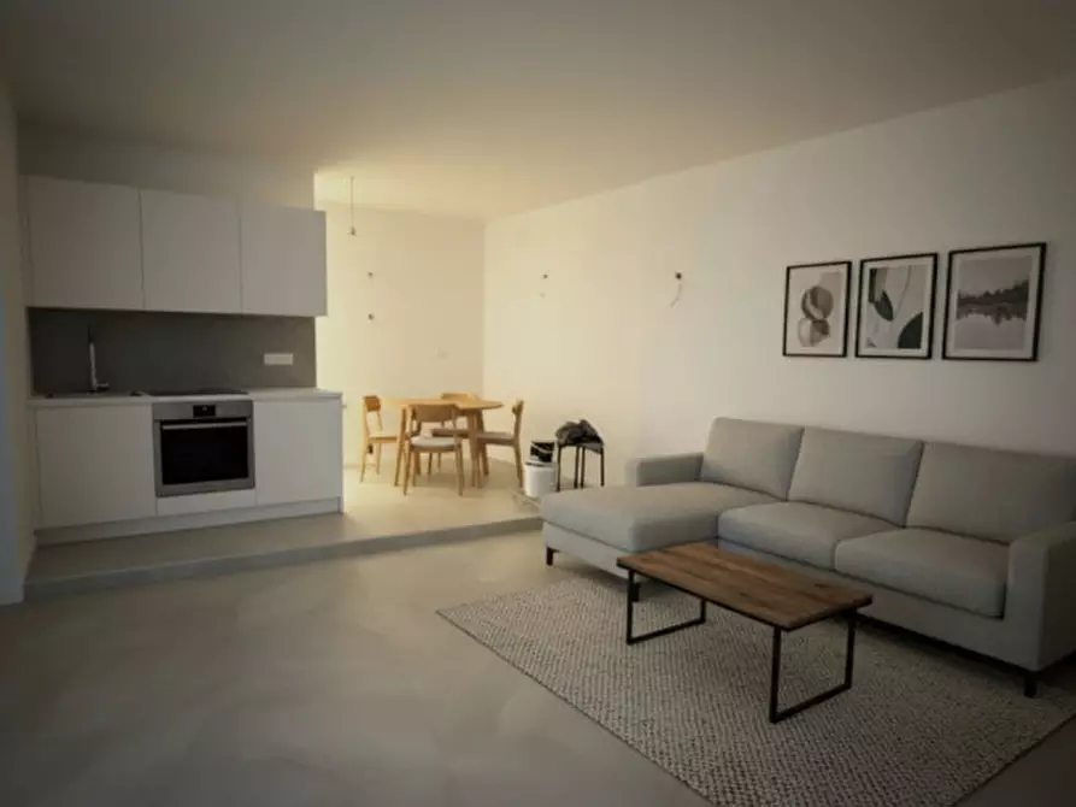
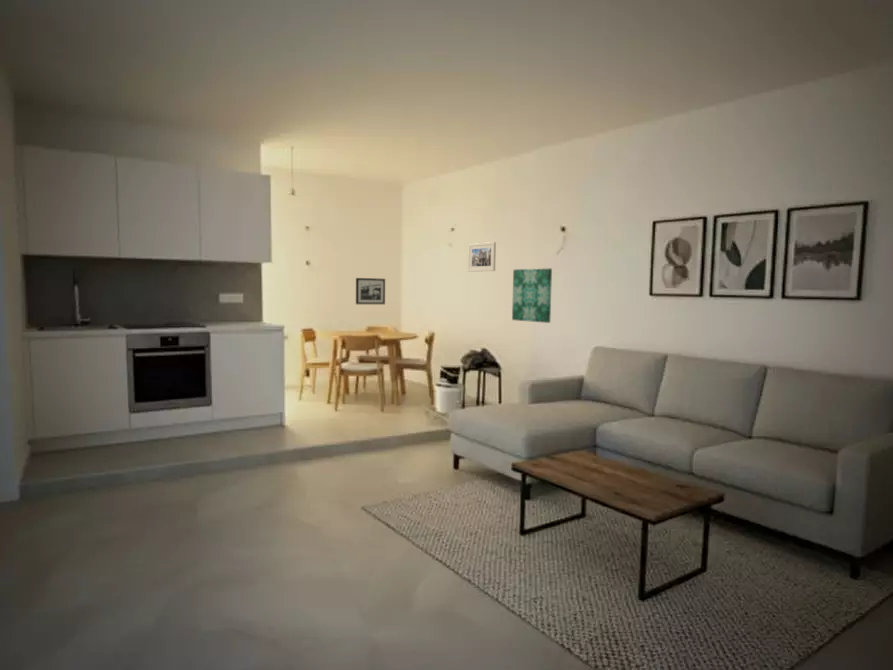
+ wall art [511,267,553,324]
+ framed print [467,241,497,273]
+ picture frame [355,277,386,305]
